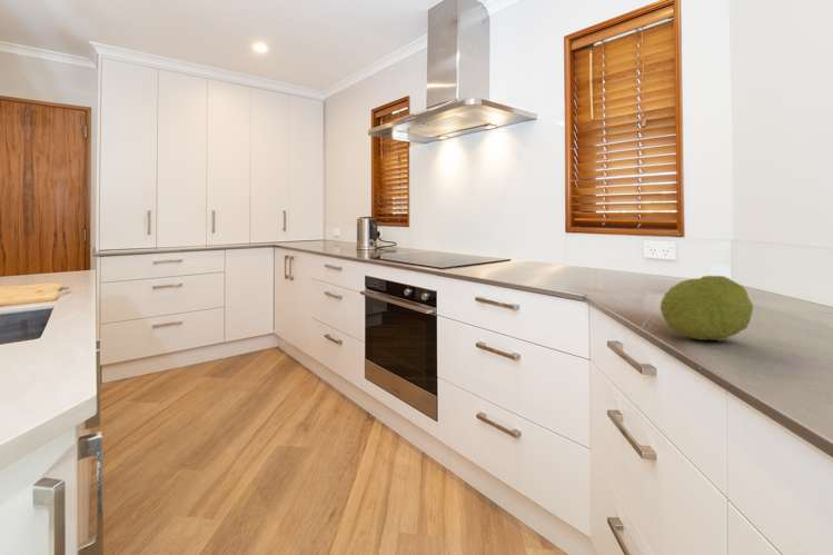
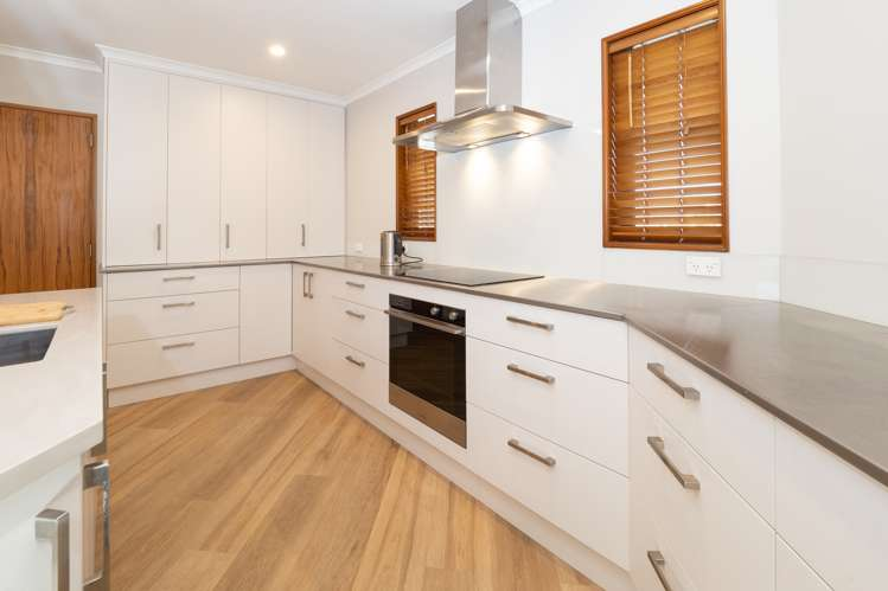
- fruit [660,275,754,343]
